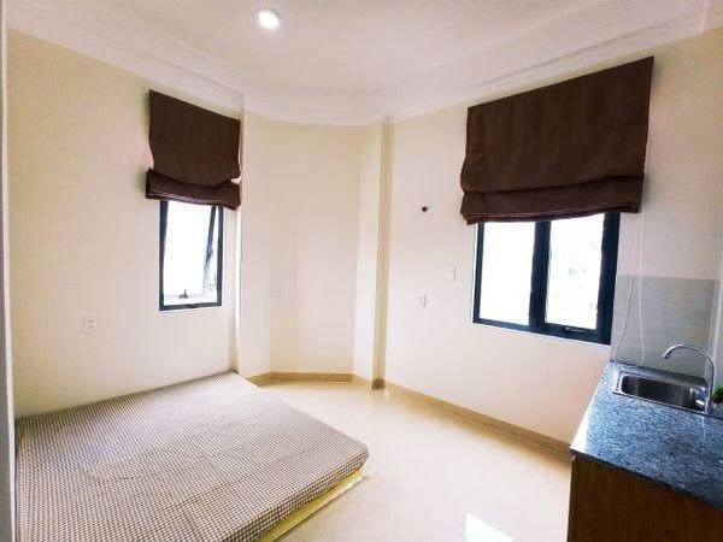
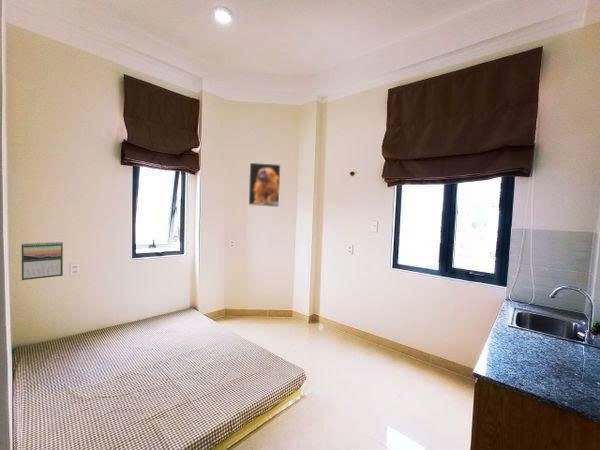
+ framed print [248,162,281,208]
+ calendar [21,241,64,281]
